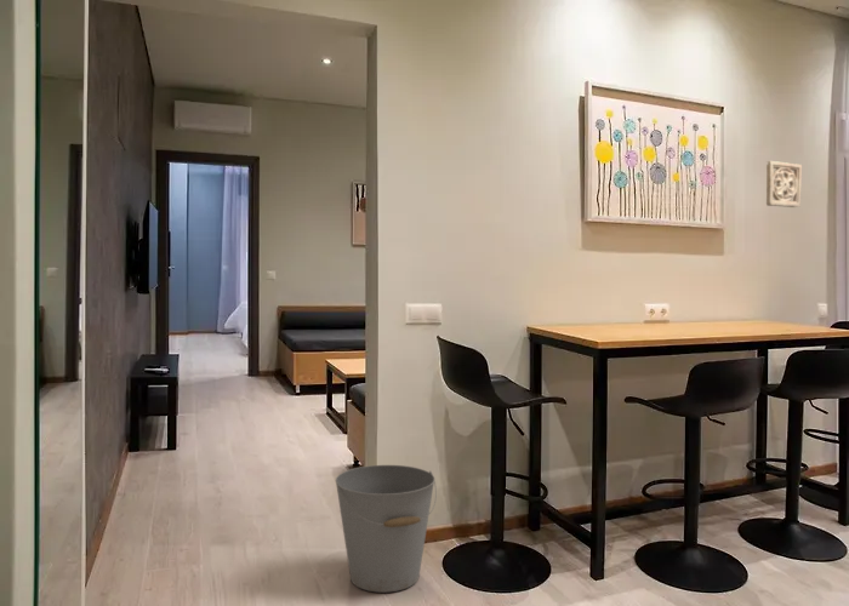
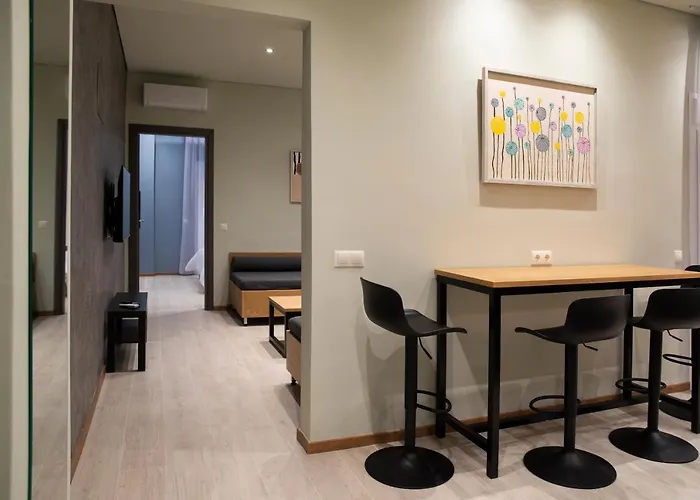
- bucket [335,464,438,594]
- wall ornament [765,160,803,208]
